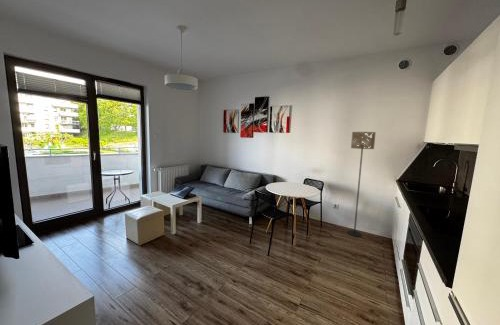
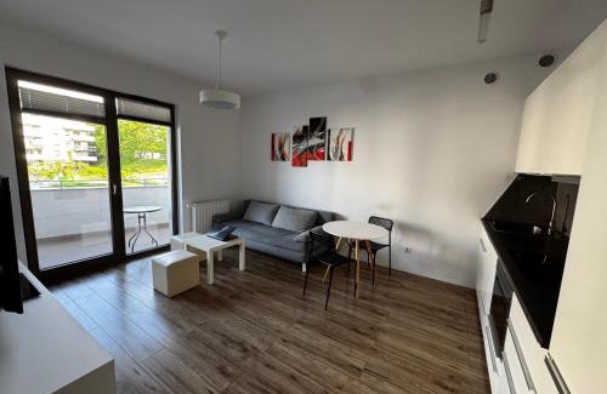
- floor lamp [346,131,377,237]
